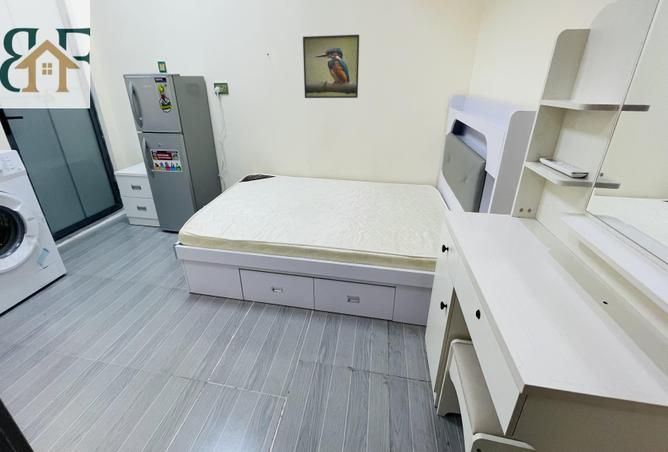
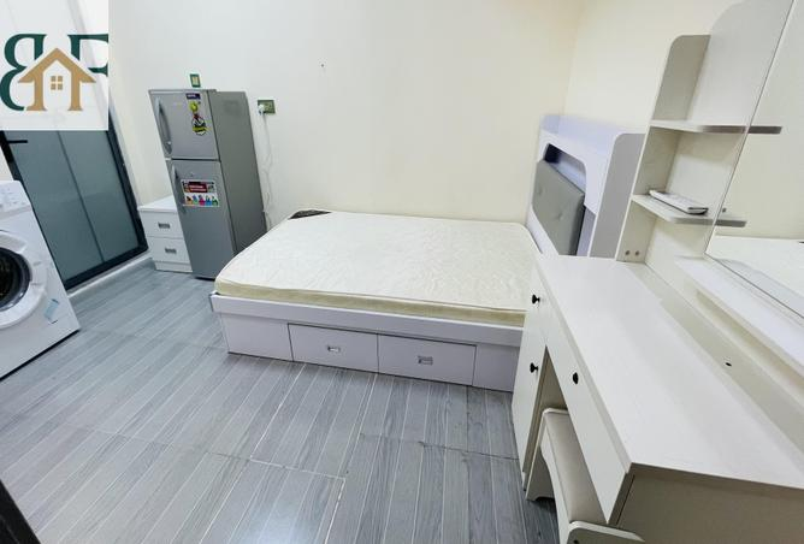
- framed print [302,34,360,99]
